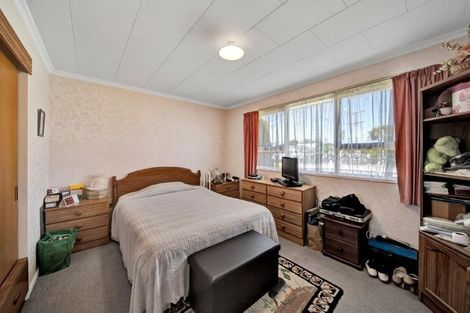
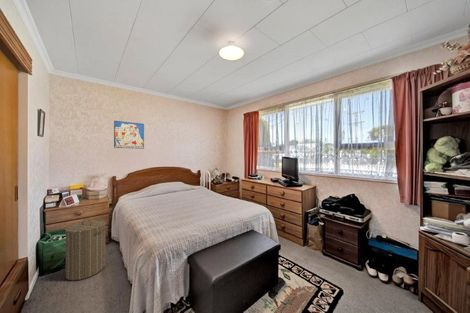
+ wall art [113,120,145,150]
+ laundry hamper [64,217,107,281]
